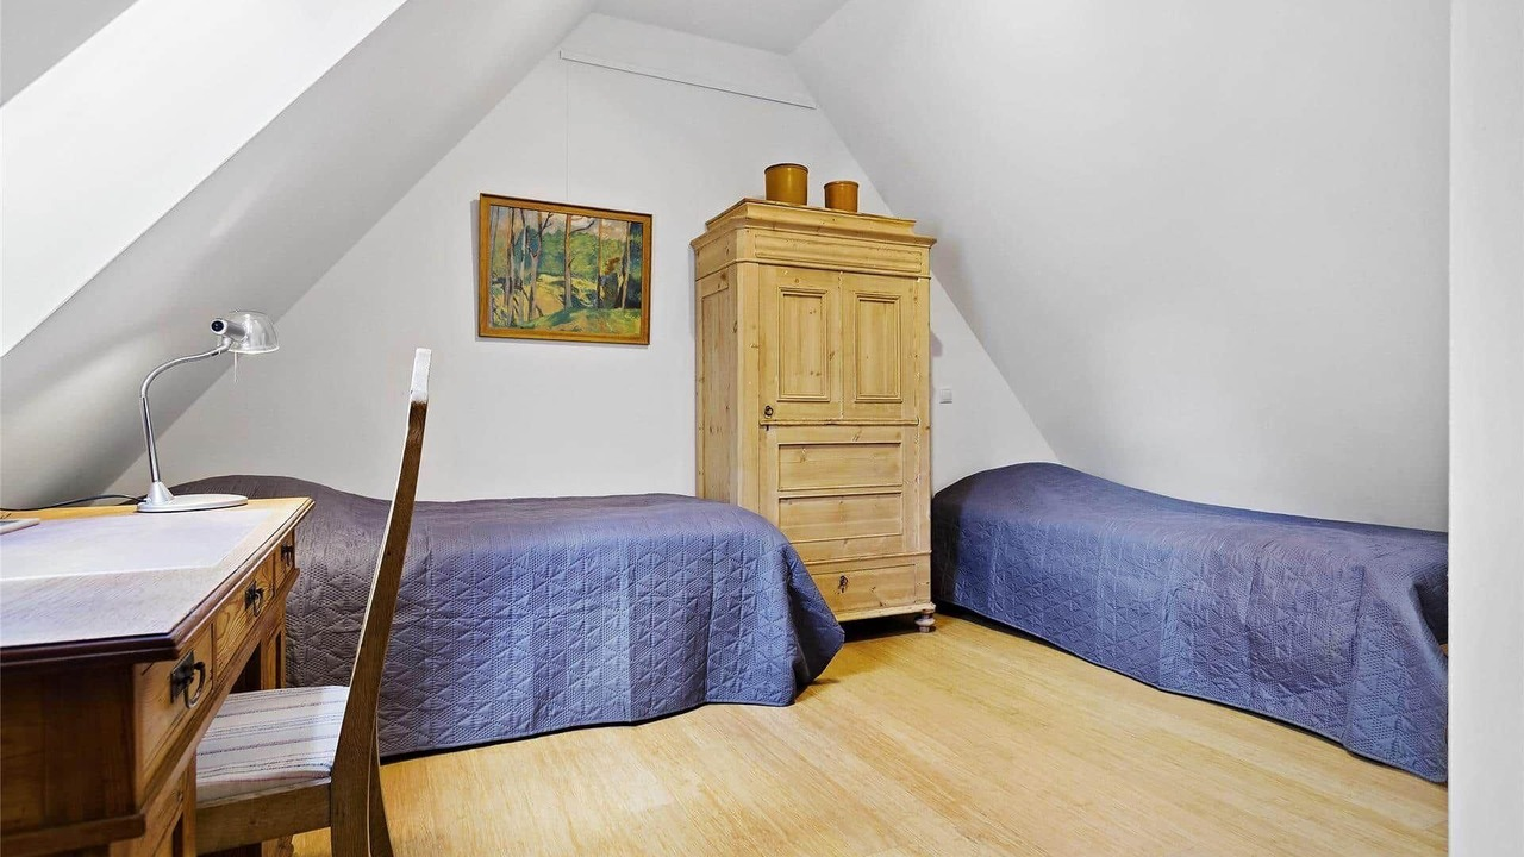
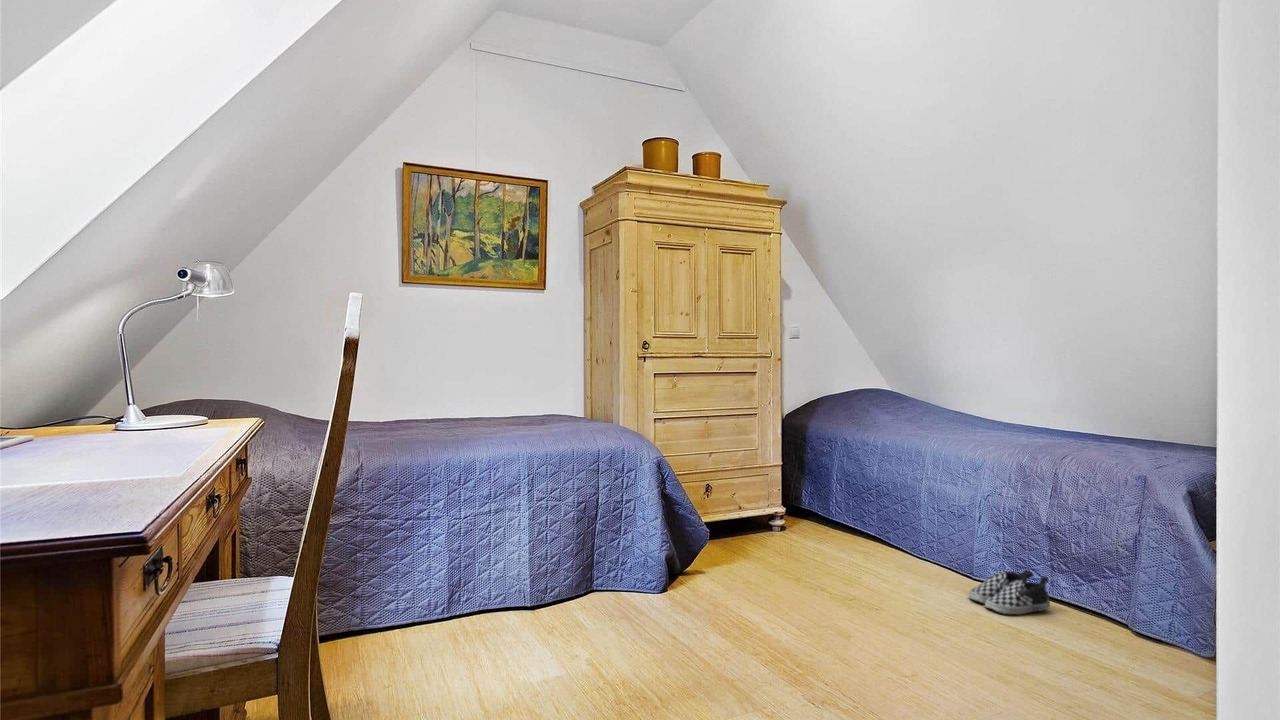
+ shoe [968,569,1051,615]
